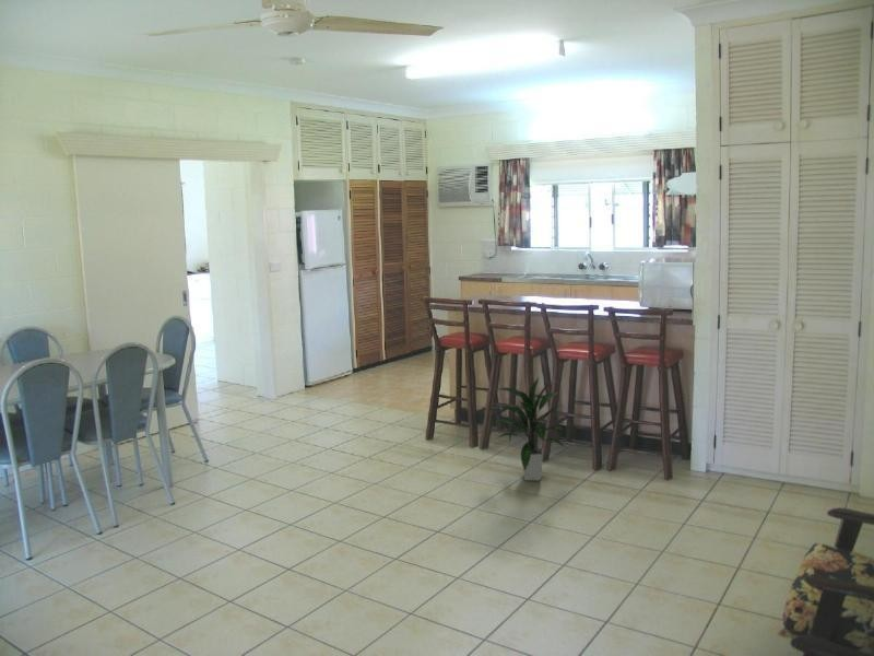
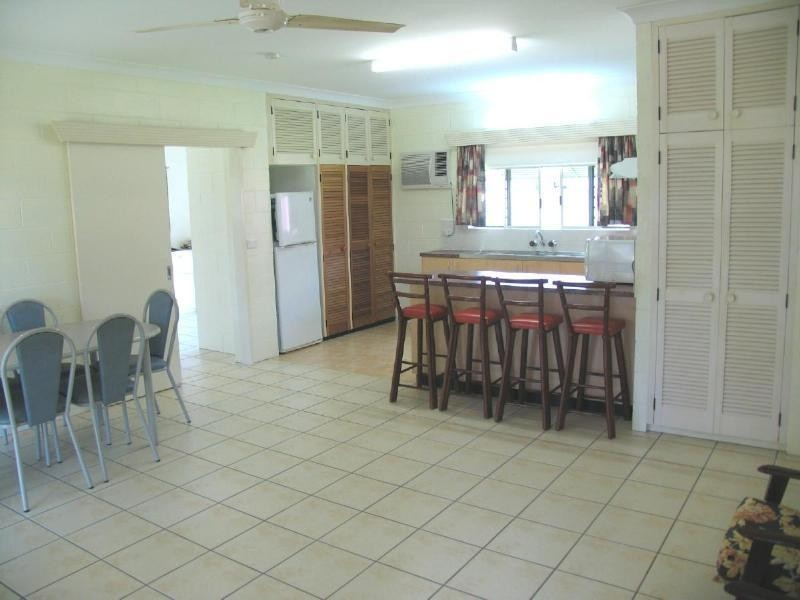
- indoor plant [493,376,568,482]
